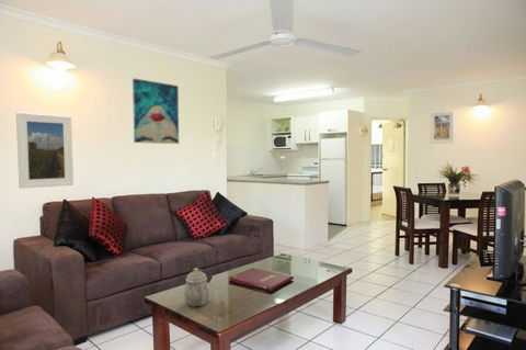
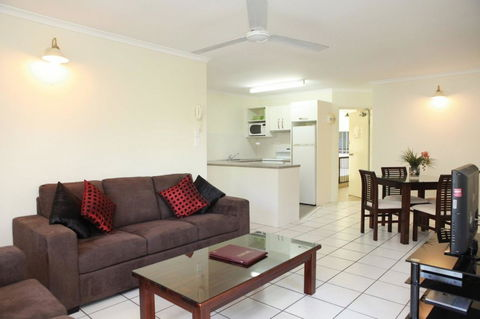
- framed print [428,110,456,145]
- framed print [15,111,75,190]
- wall art [132,78,180,145]
- teapot [184,267,209,307]
